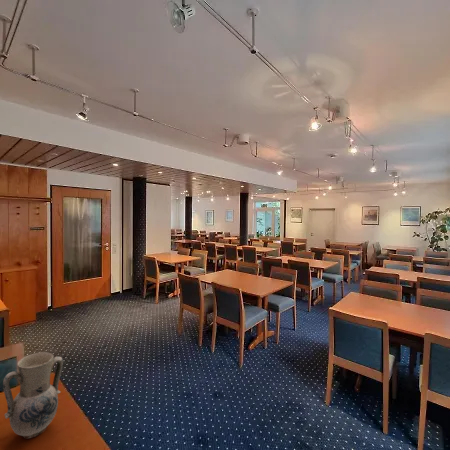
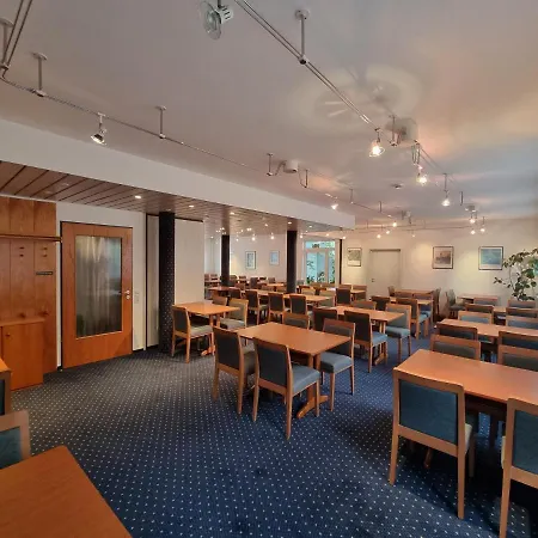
- vase [2,351,64,439]
